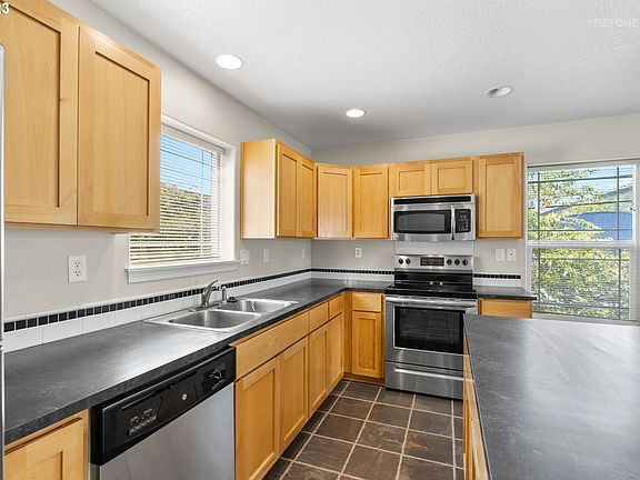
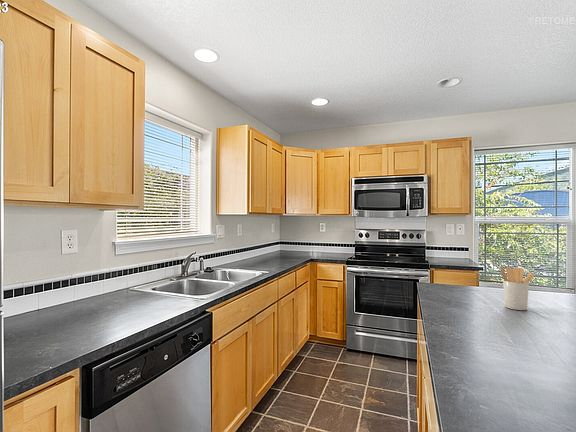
+ utensil holder [499,266,535,311]
